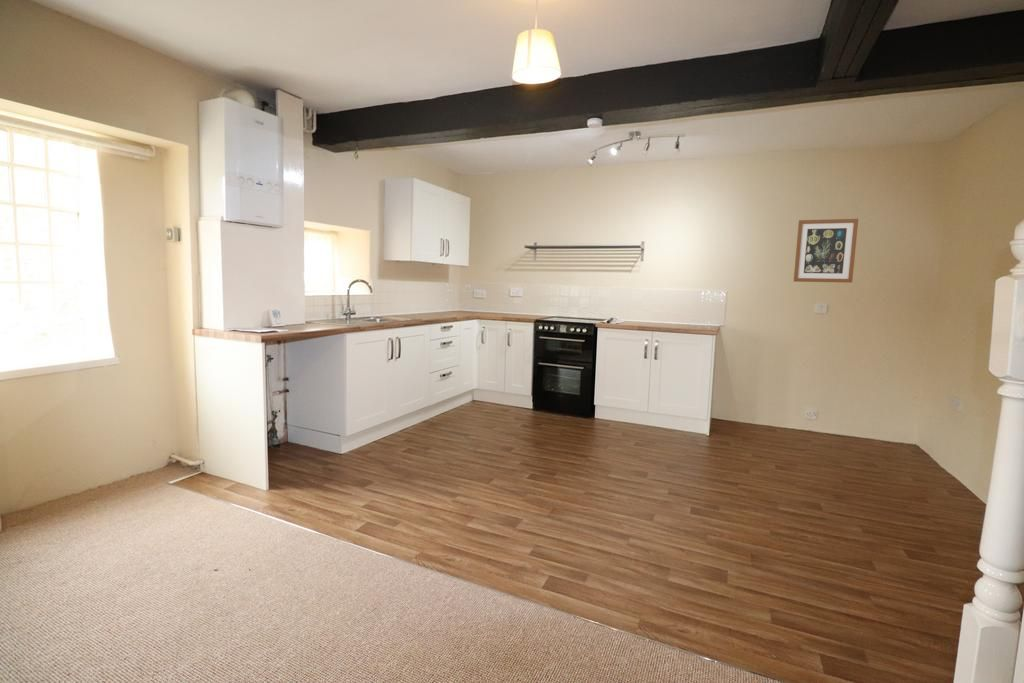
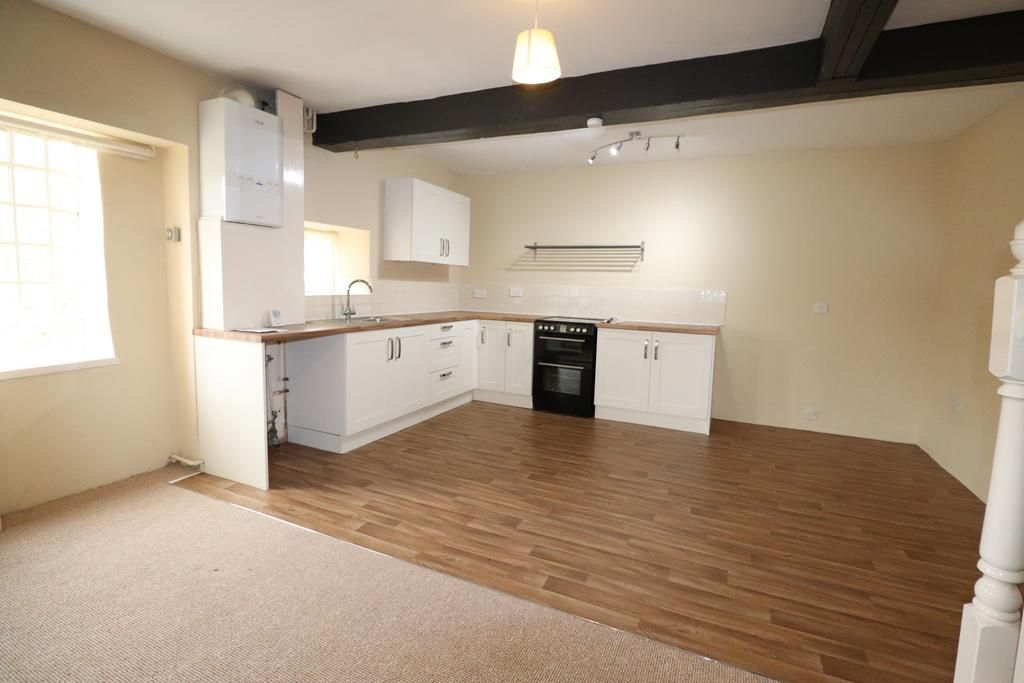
- wall art [793,218,859,284]
